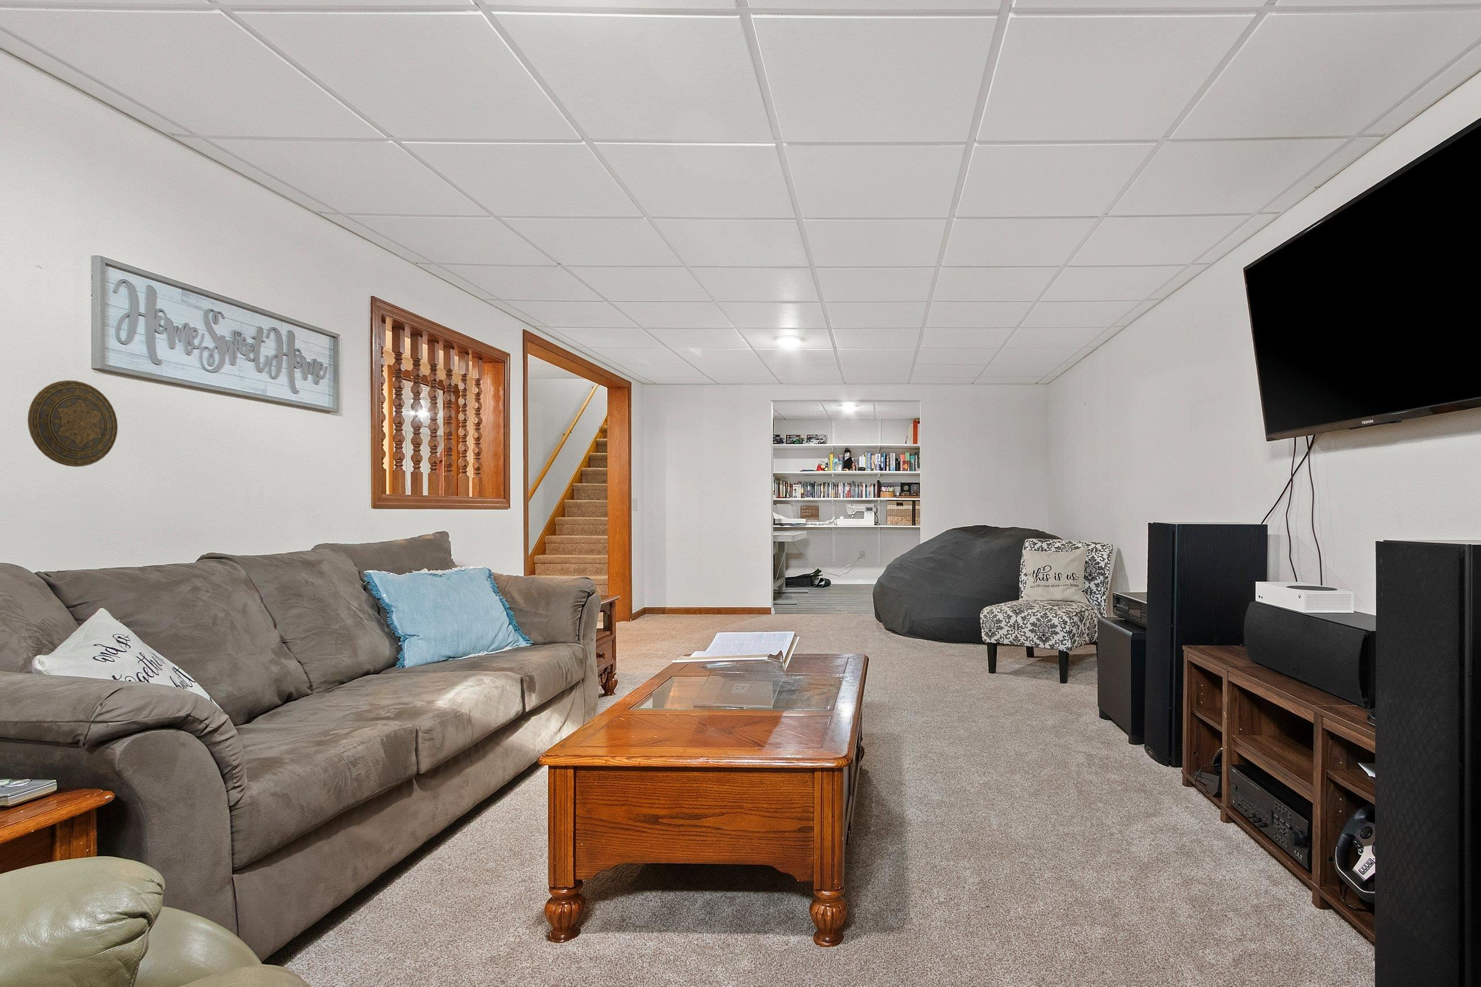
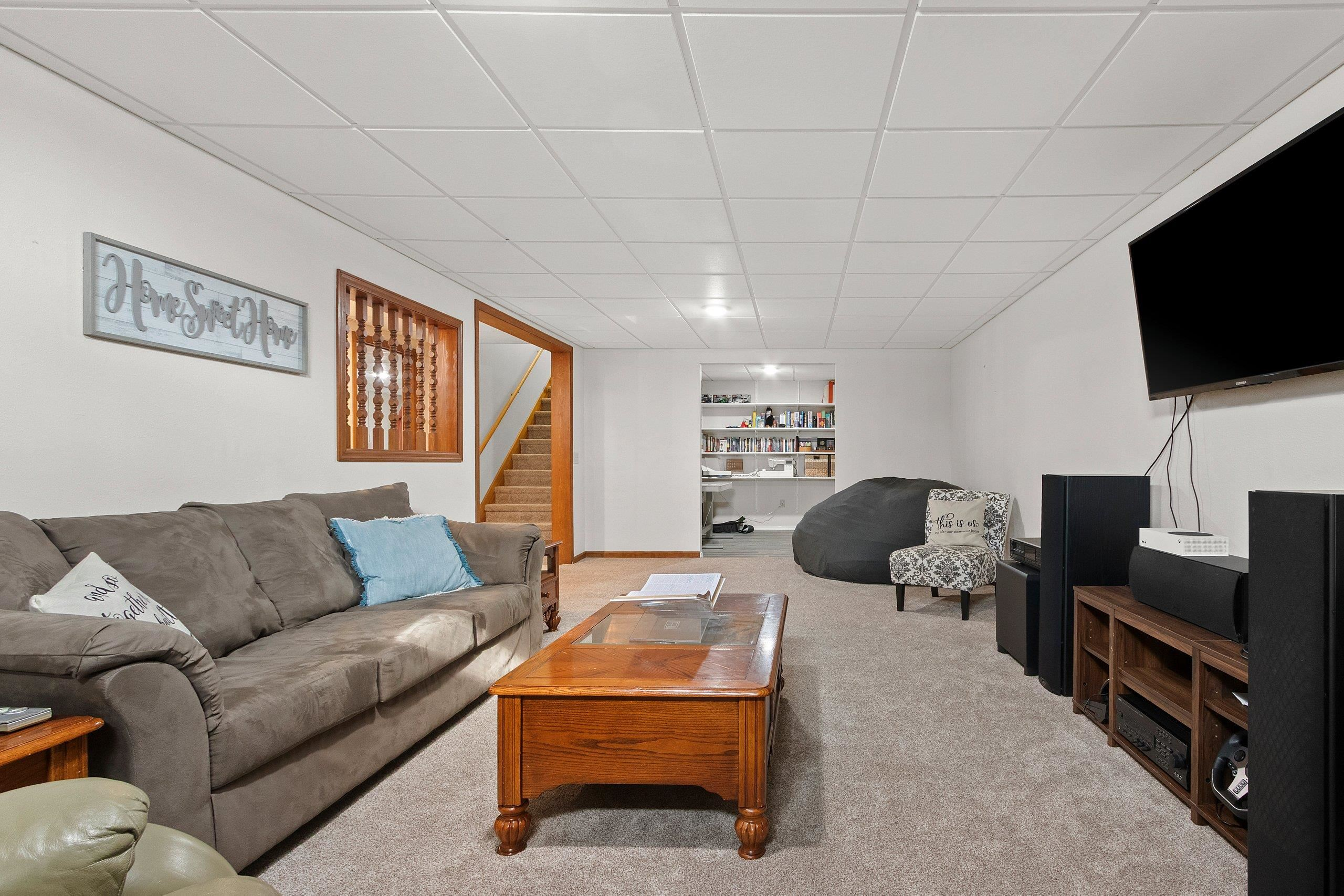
- decorative plate [28,380,119,467]
